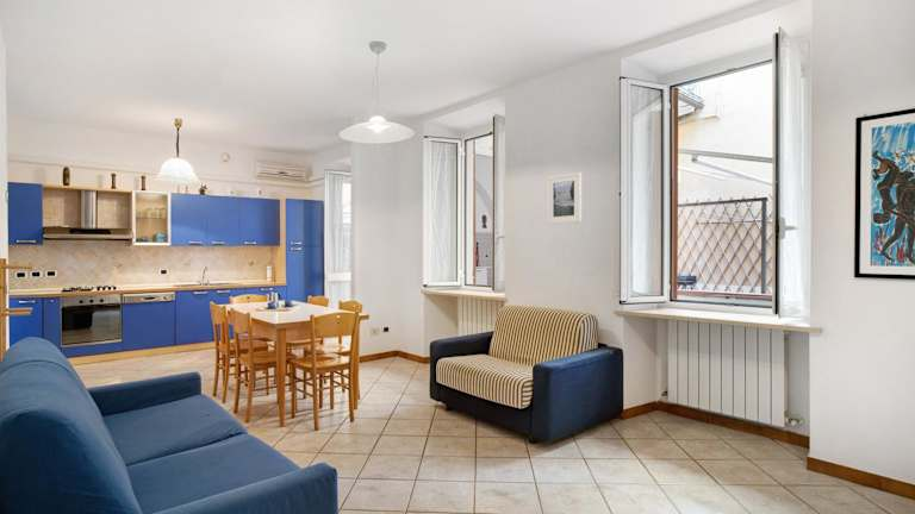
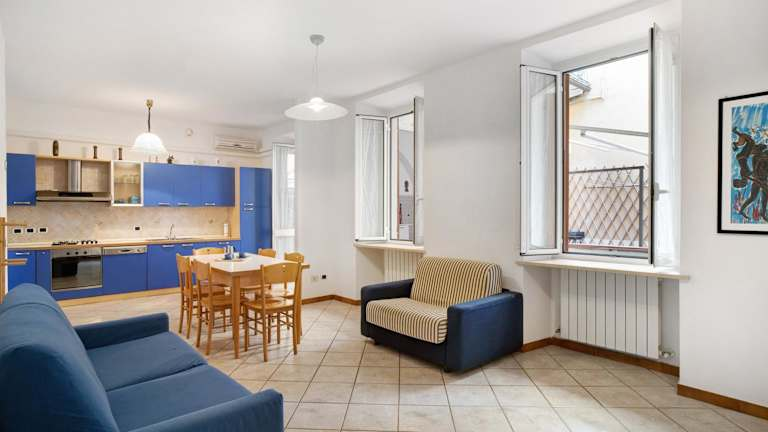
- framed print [547,171,583,226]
